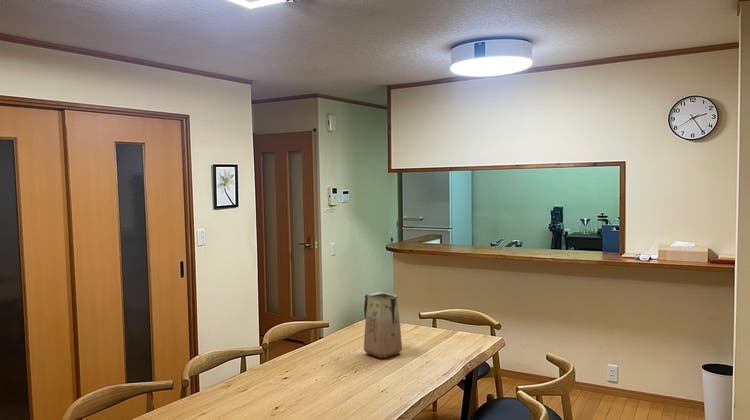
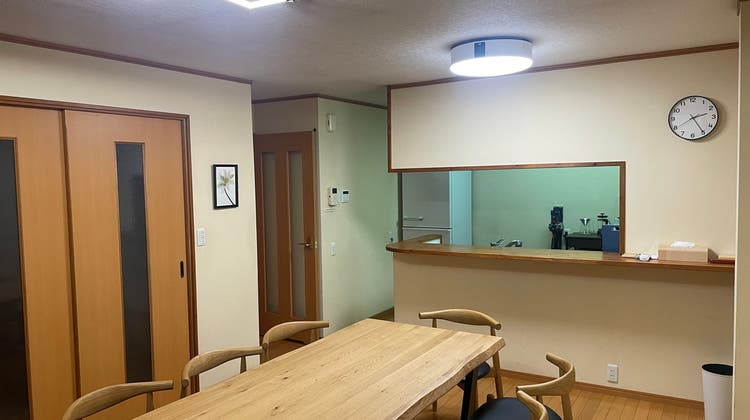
- vase [363,291,403,359]
